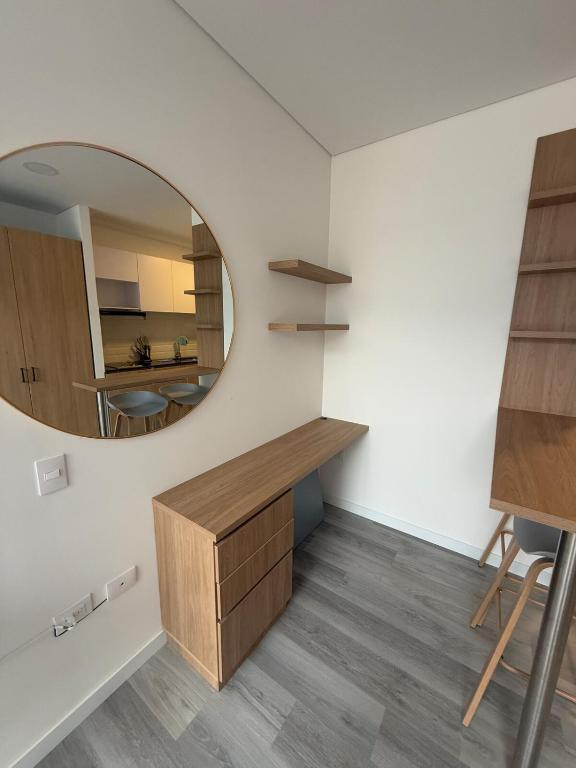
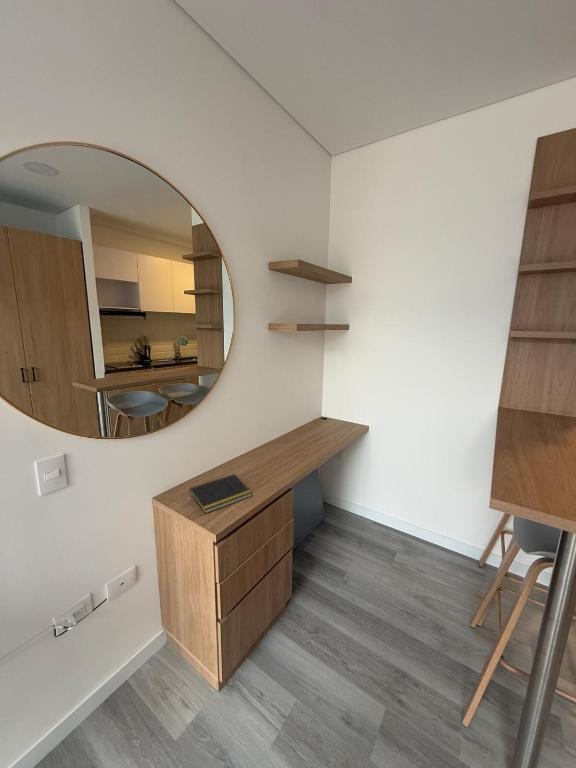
+ notepad [188,473,254,514]
